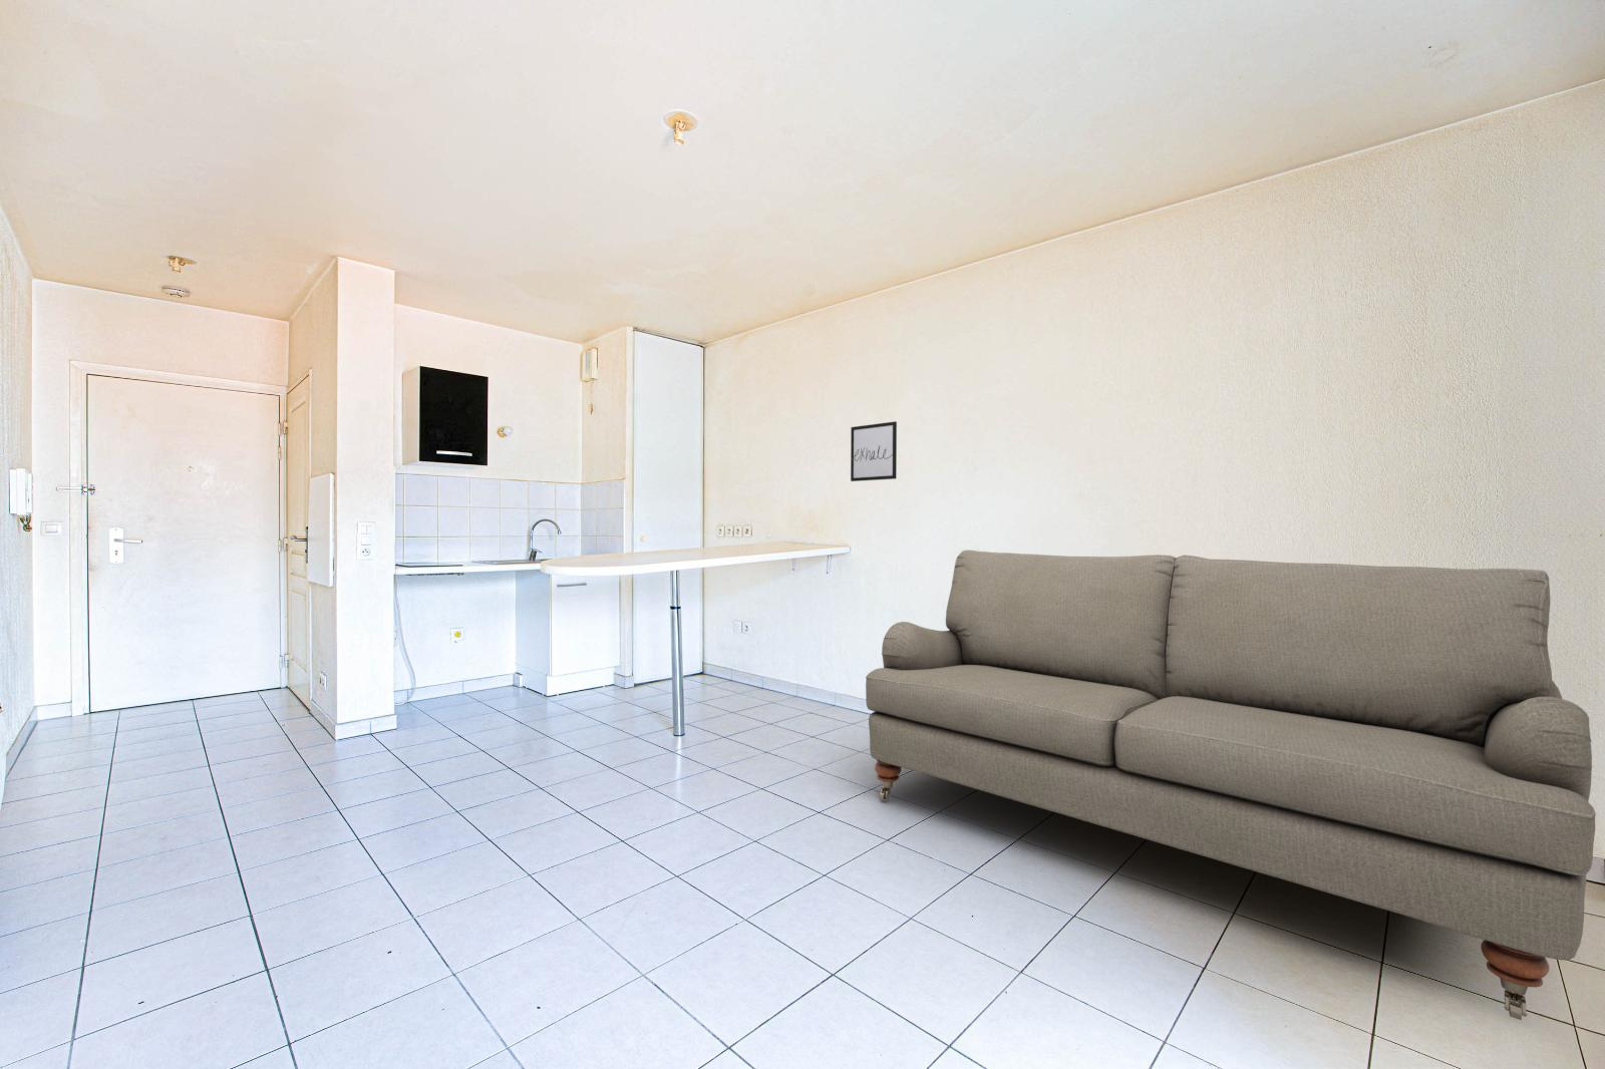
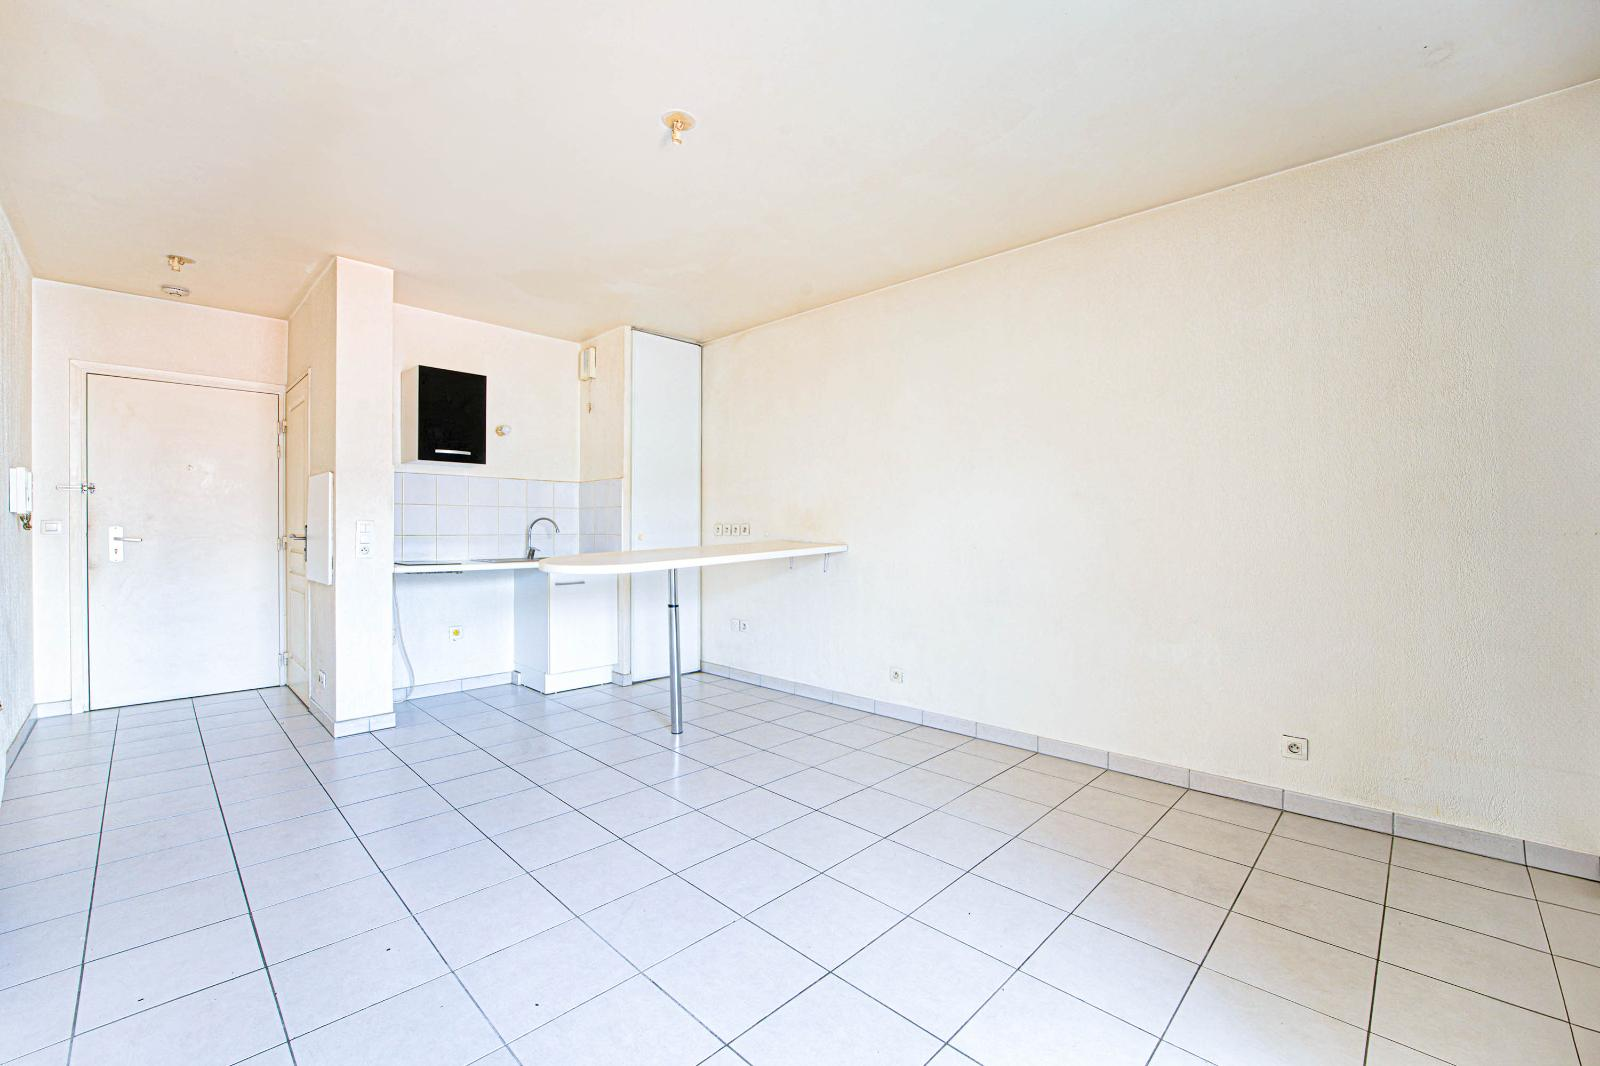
- wall art [850,420,897,482]
- sofa [865,550,1597,1021]
